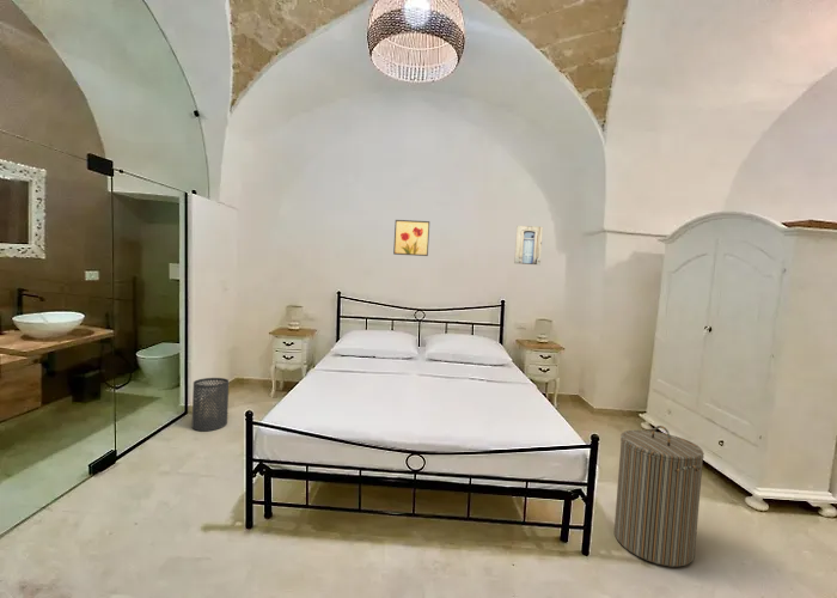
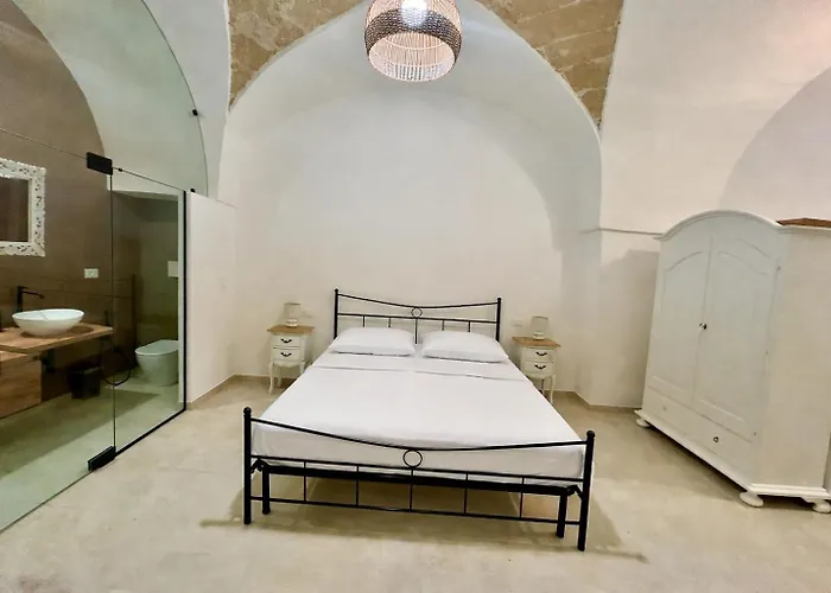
- wall art [513,225,544,266]
- wall art [392,219,430,257]
- laundry hamper [613,425,705,568]
- trash can [191,377,230,432]
